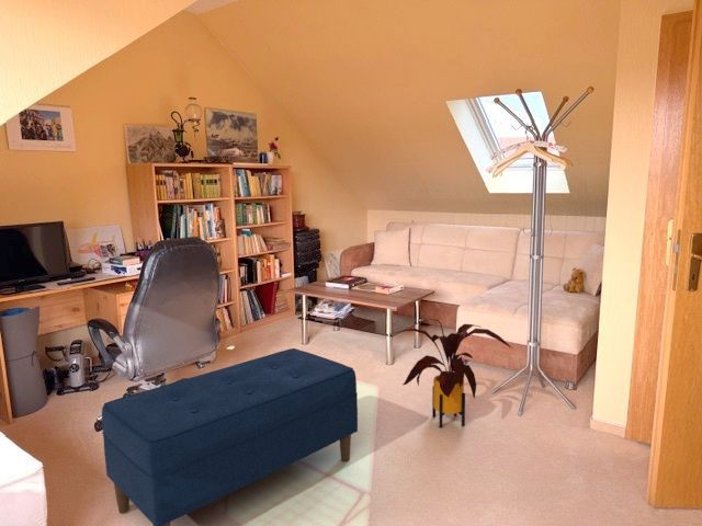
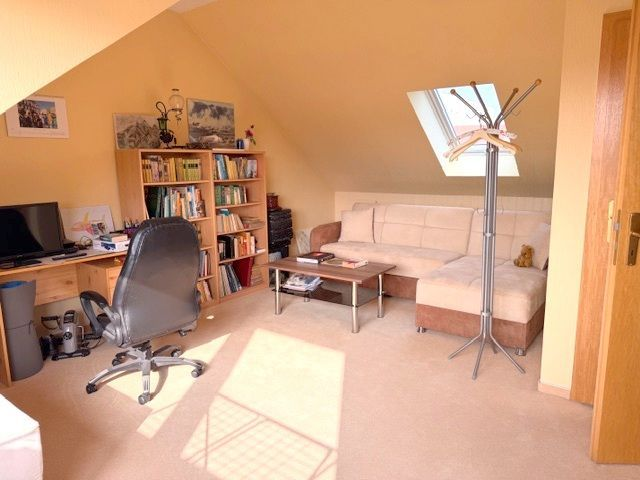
- house plant [388,318,512,430]
- bench [101,347,359,526]
